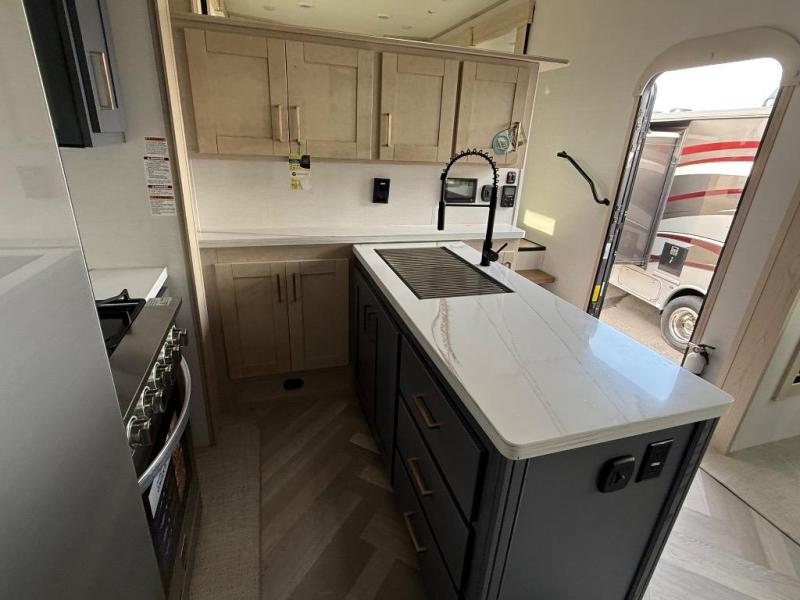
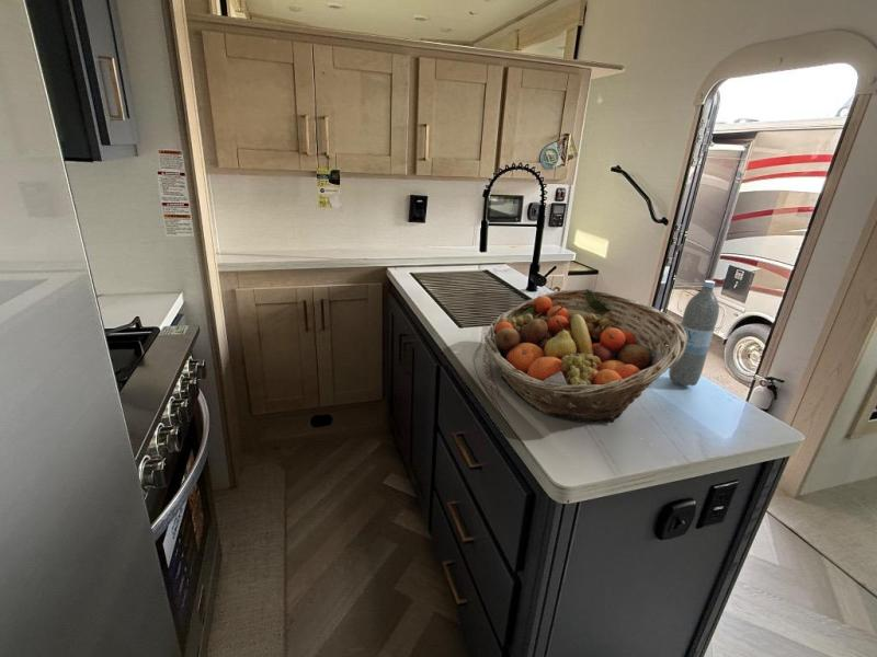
+ fruit basket [483,288,687,424]
+ water bottle [668,279,720,388]
